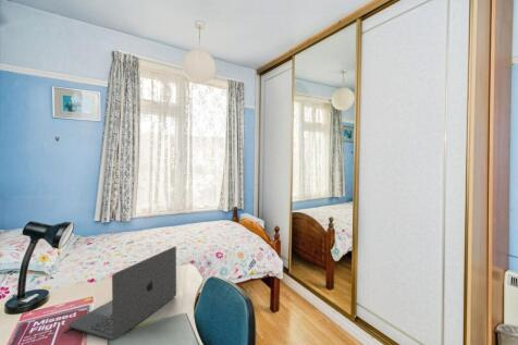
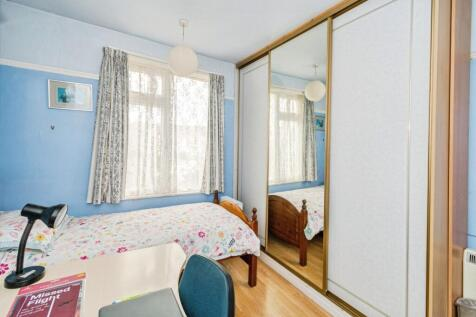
- laptop [67,246,177,342]
